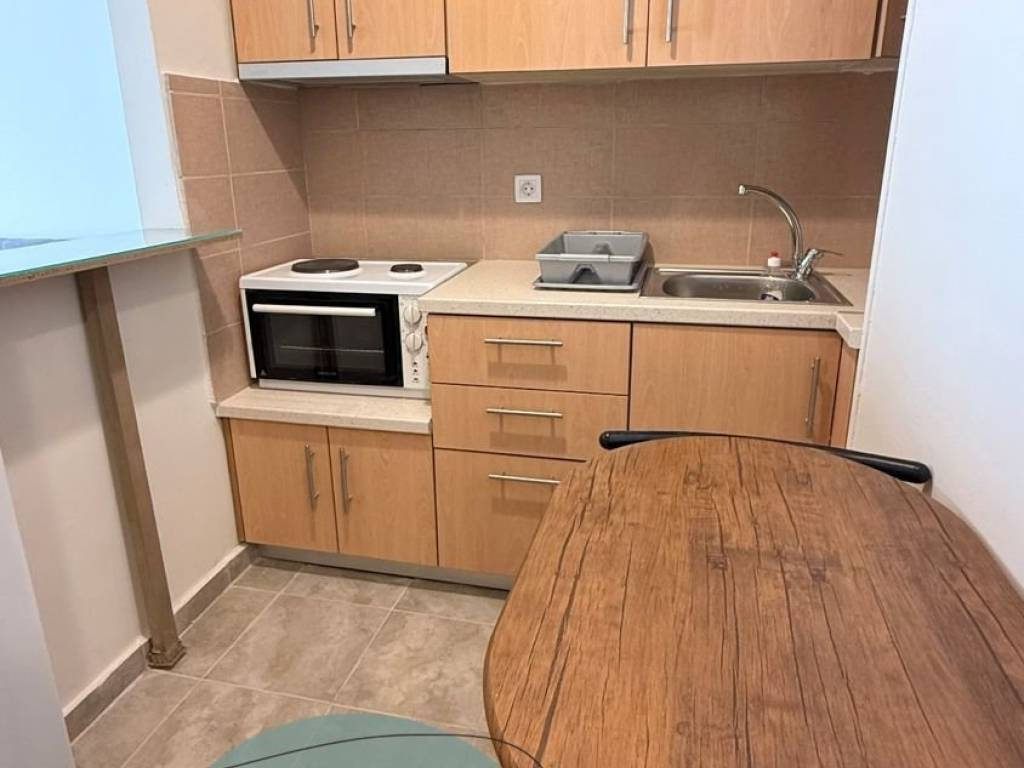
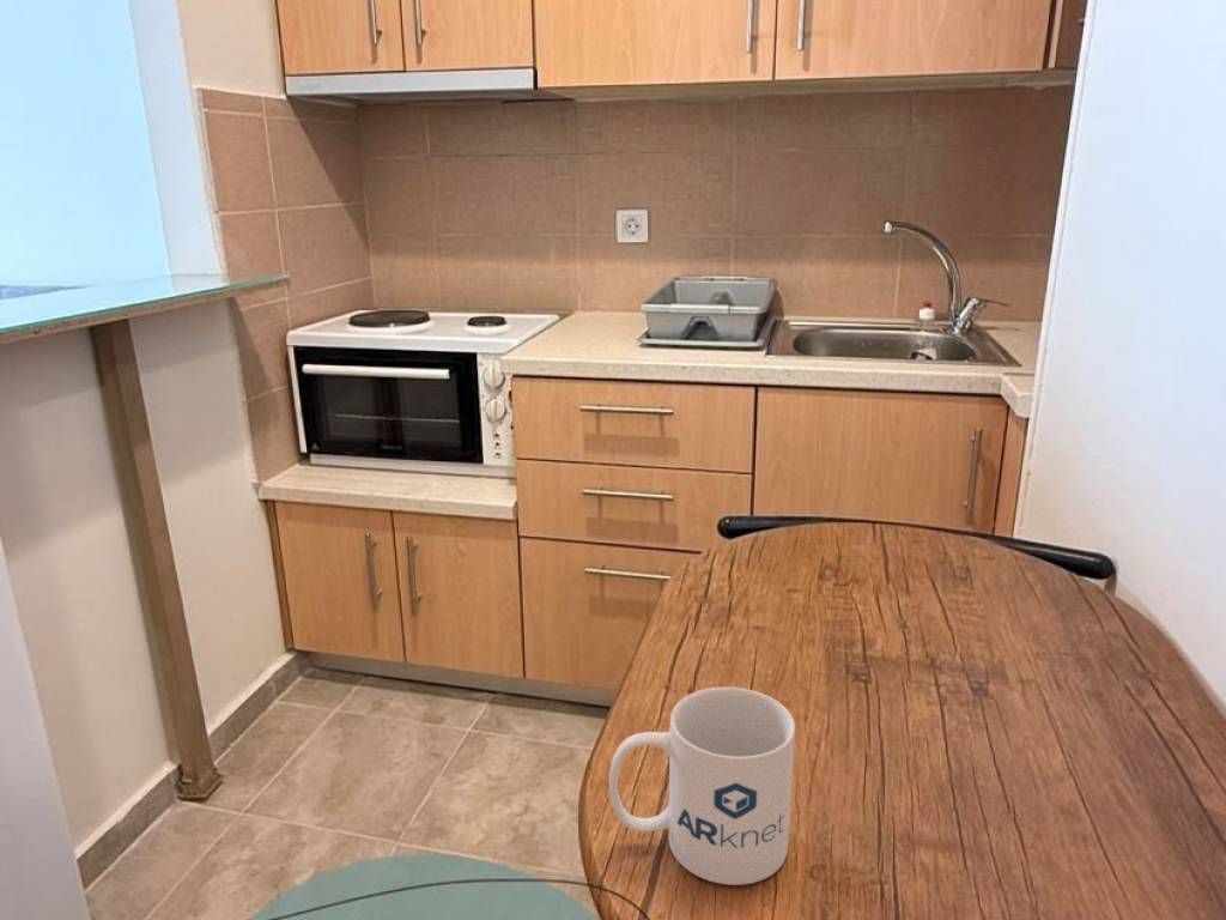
+ mug [608,686,796,886]
